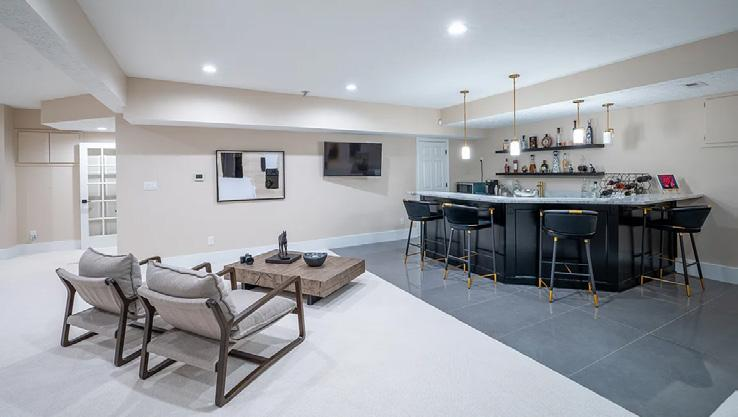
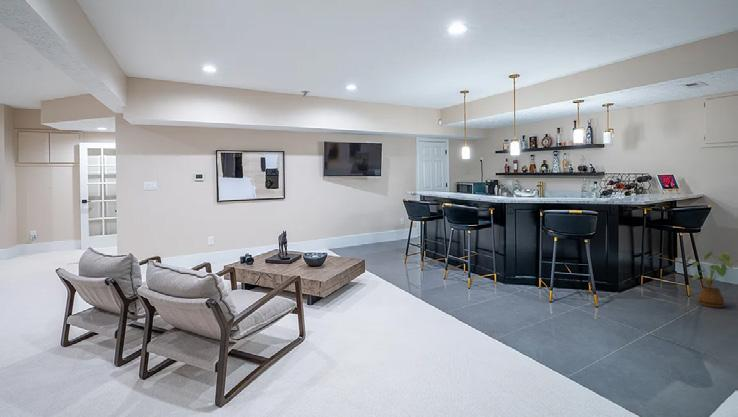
+ house plant [685,250,738,309]
